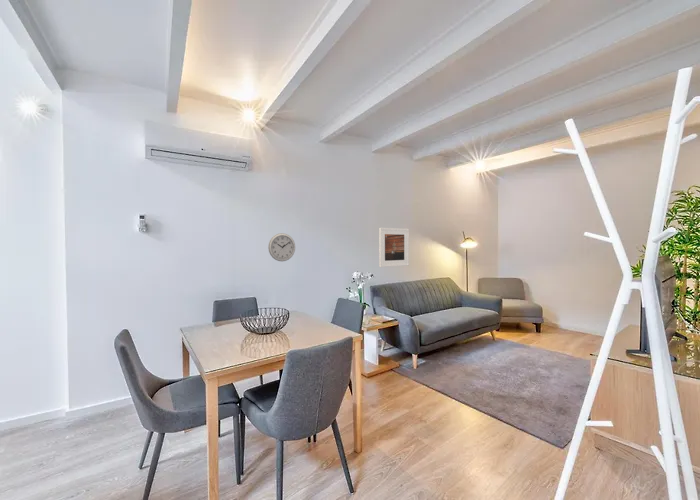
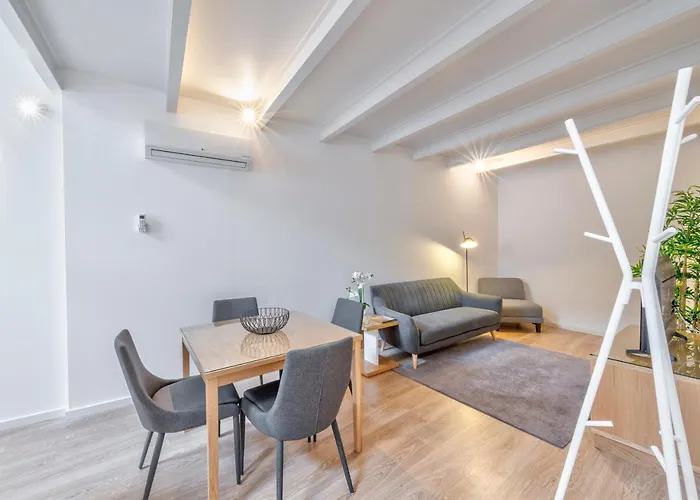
- wall clock [267,232,296,262]
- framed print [378,227,410,268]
